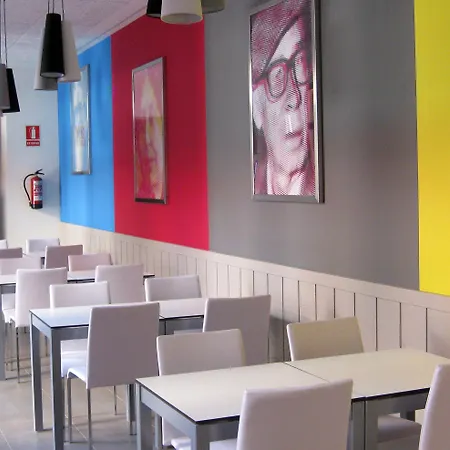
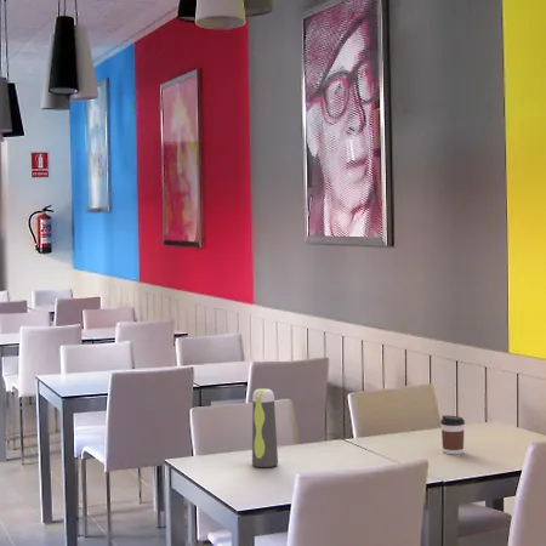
+ coffee cup [439,414,466,455]
+ water bottle [251,387,279,468]
